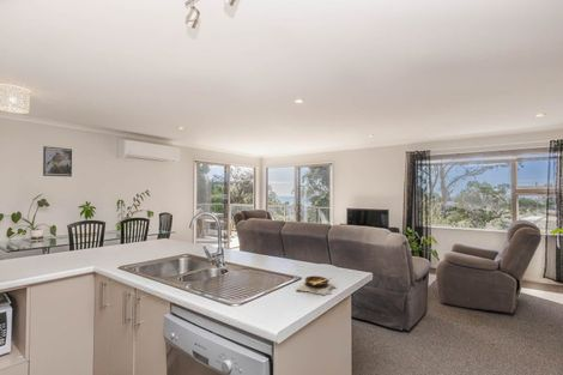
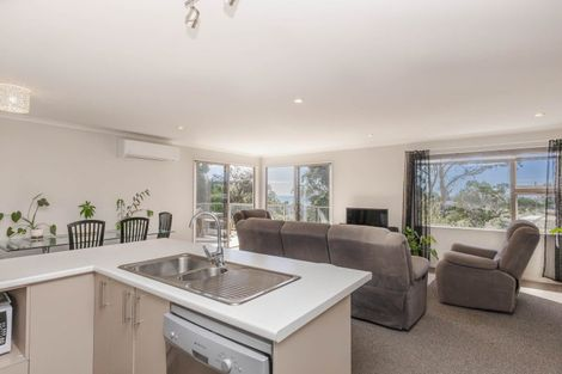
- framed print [42,145,73,177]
- soup bowl [295,274,337,297]
